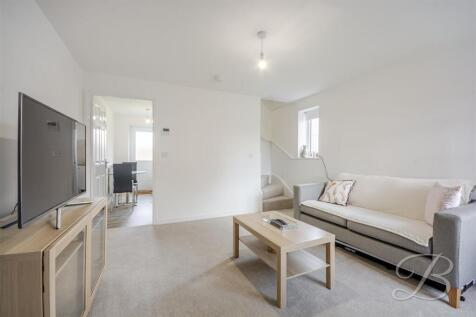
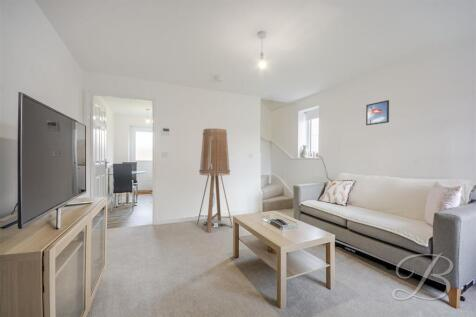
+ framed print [365,99,390,126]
+ floor lamp [196,128,234,234]
